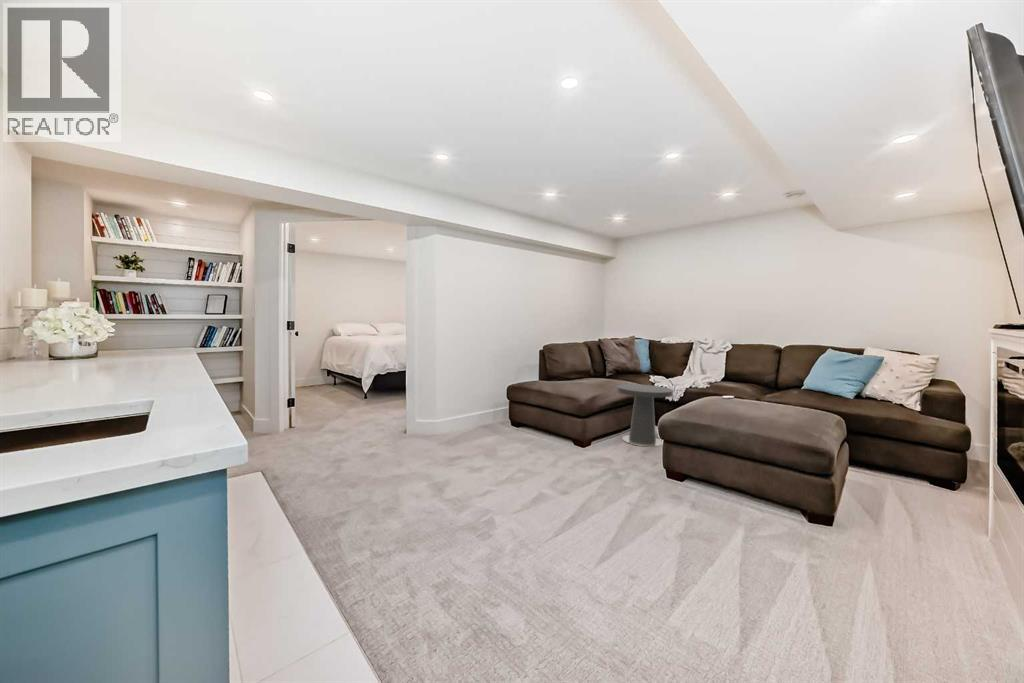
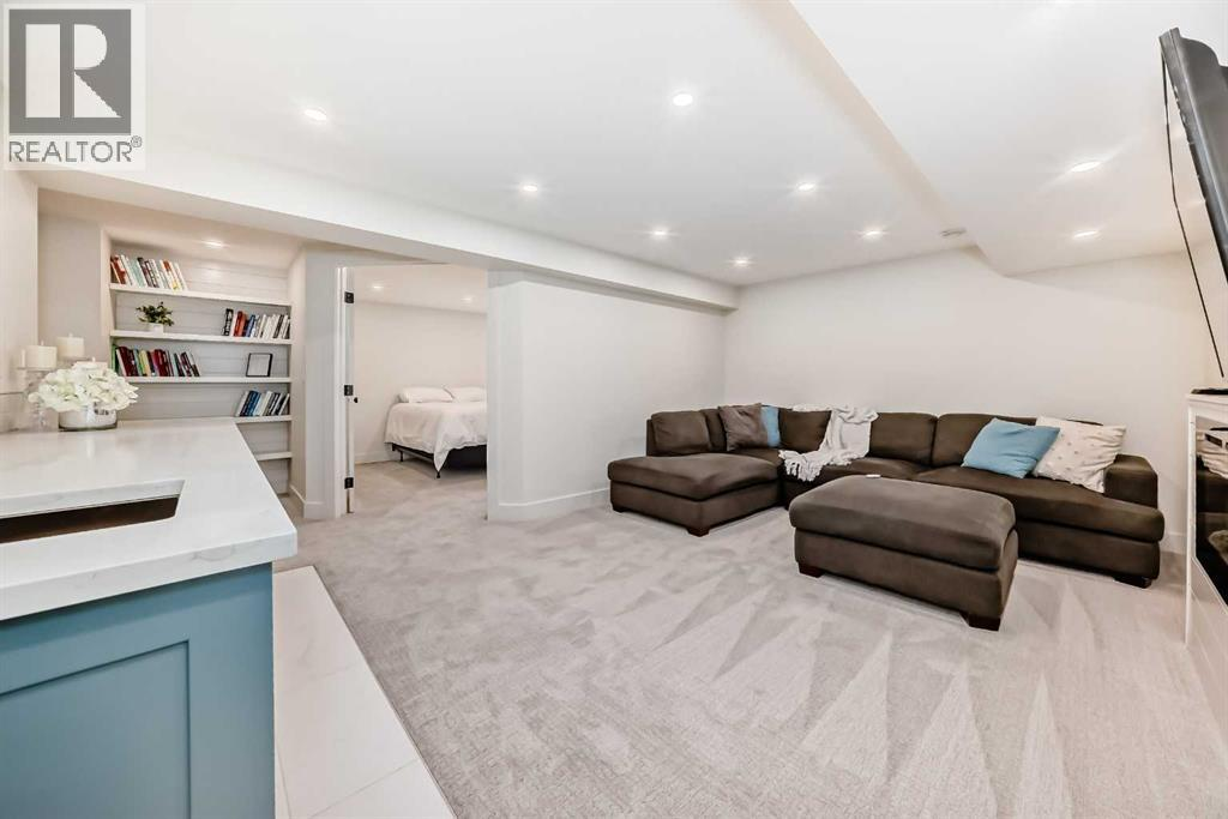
- side table [616,383,674,447]
